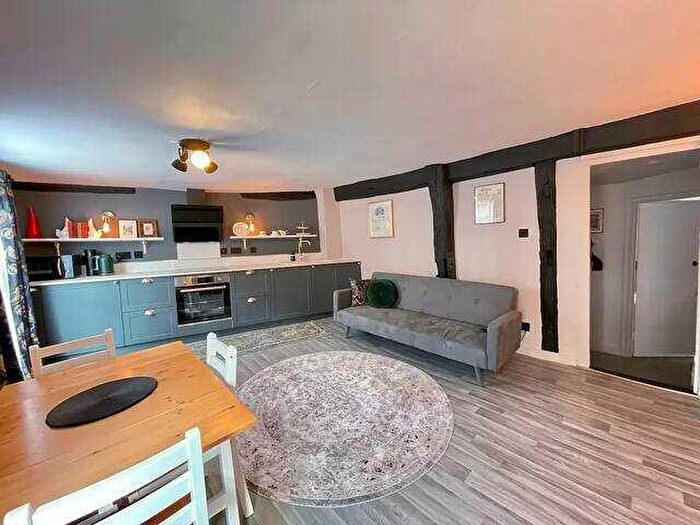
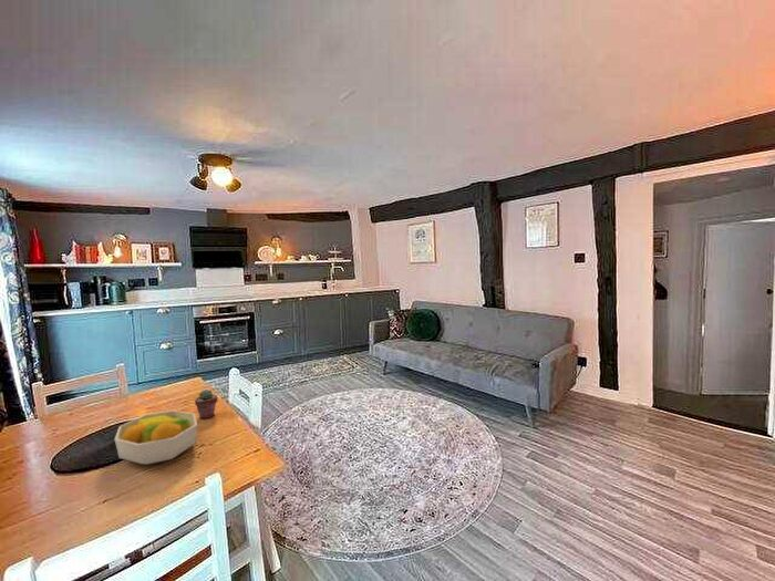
+ fruit bowl [114,409,198,466]
+ potted succulent [194,388,218,419]
